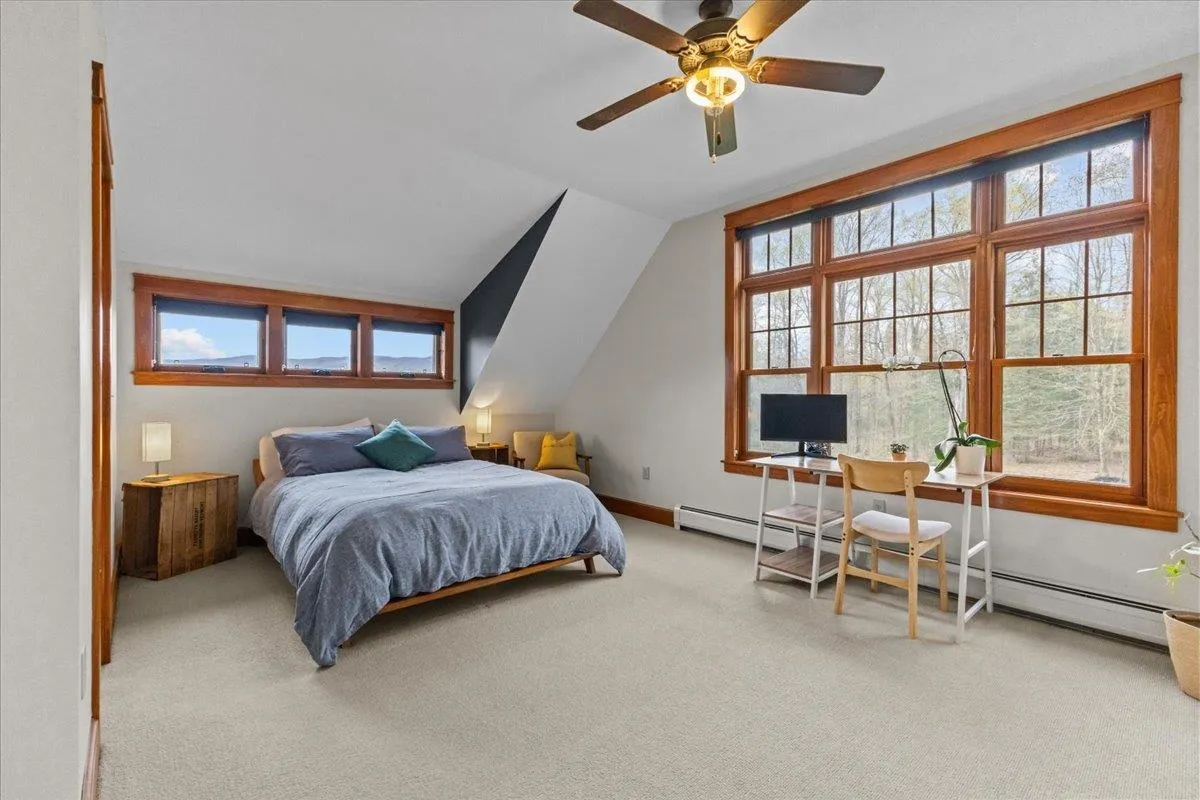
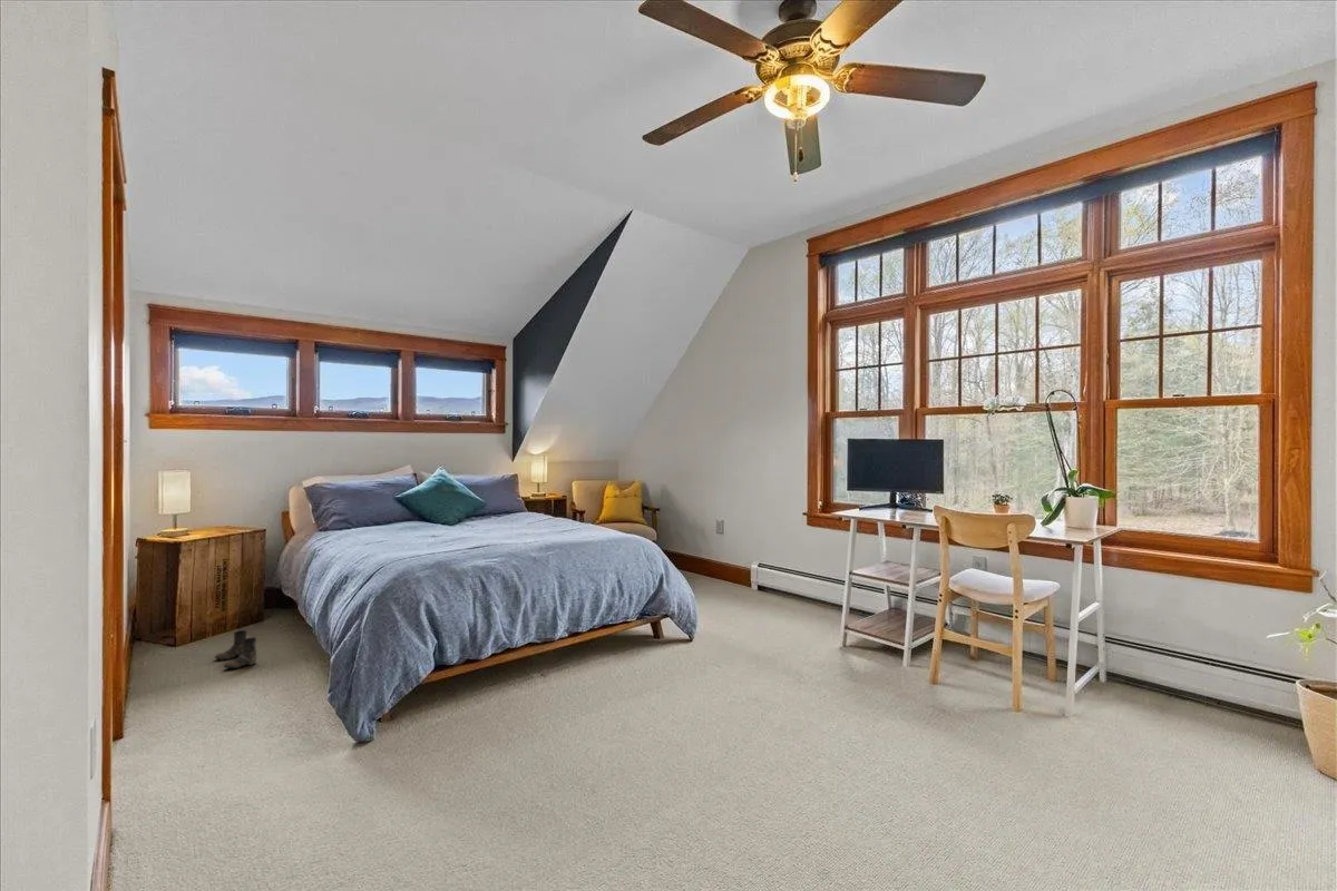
+ boots [214,629,257,669]
